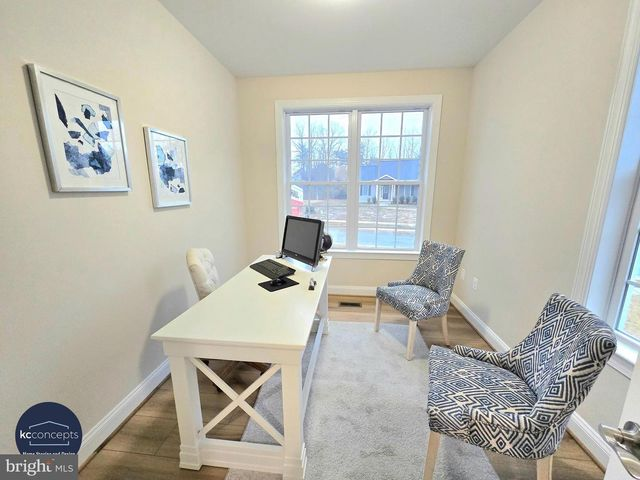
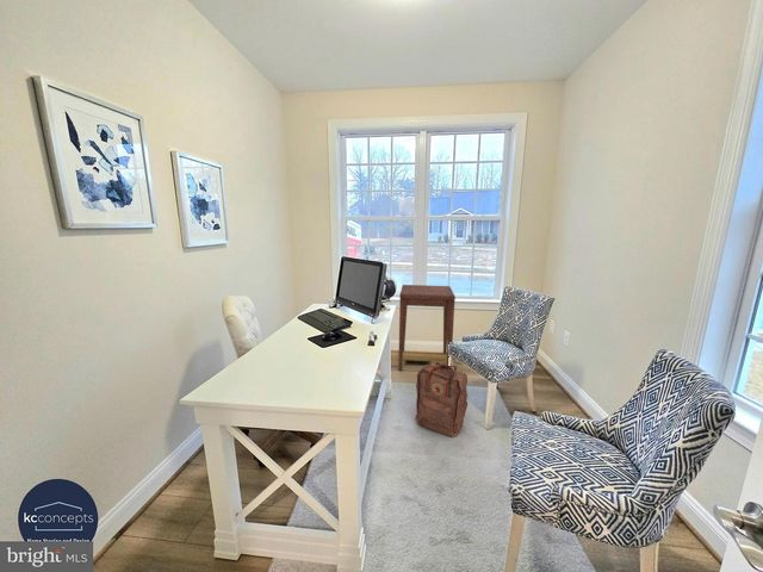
+ side table [397,284,457,372]
+ backpack [414,361,469,439]
